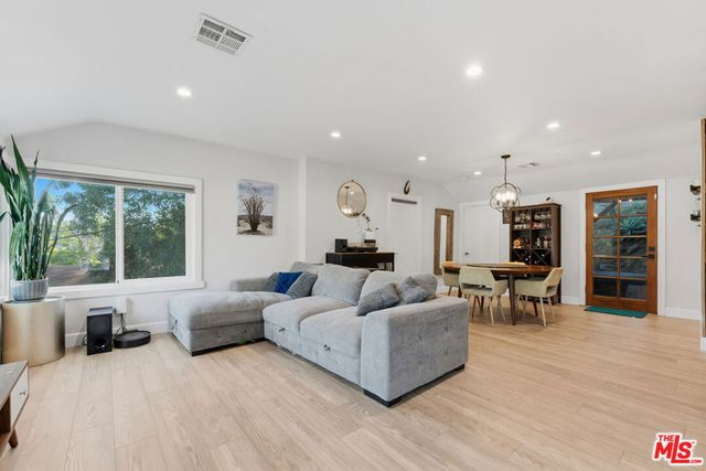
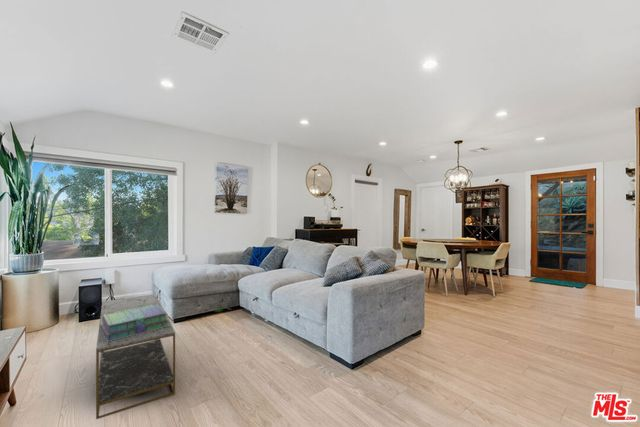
+ stack of books [99,305,170,342]
+ coffee table [95,293,176,420]
